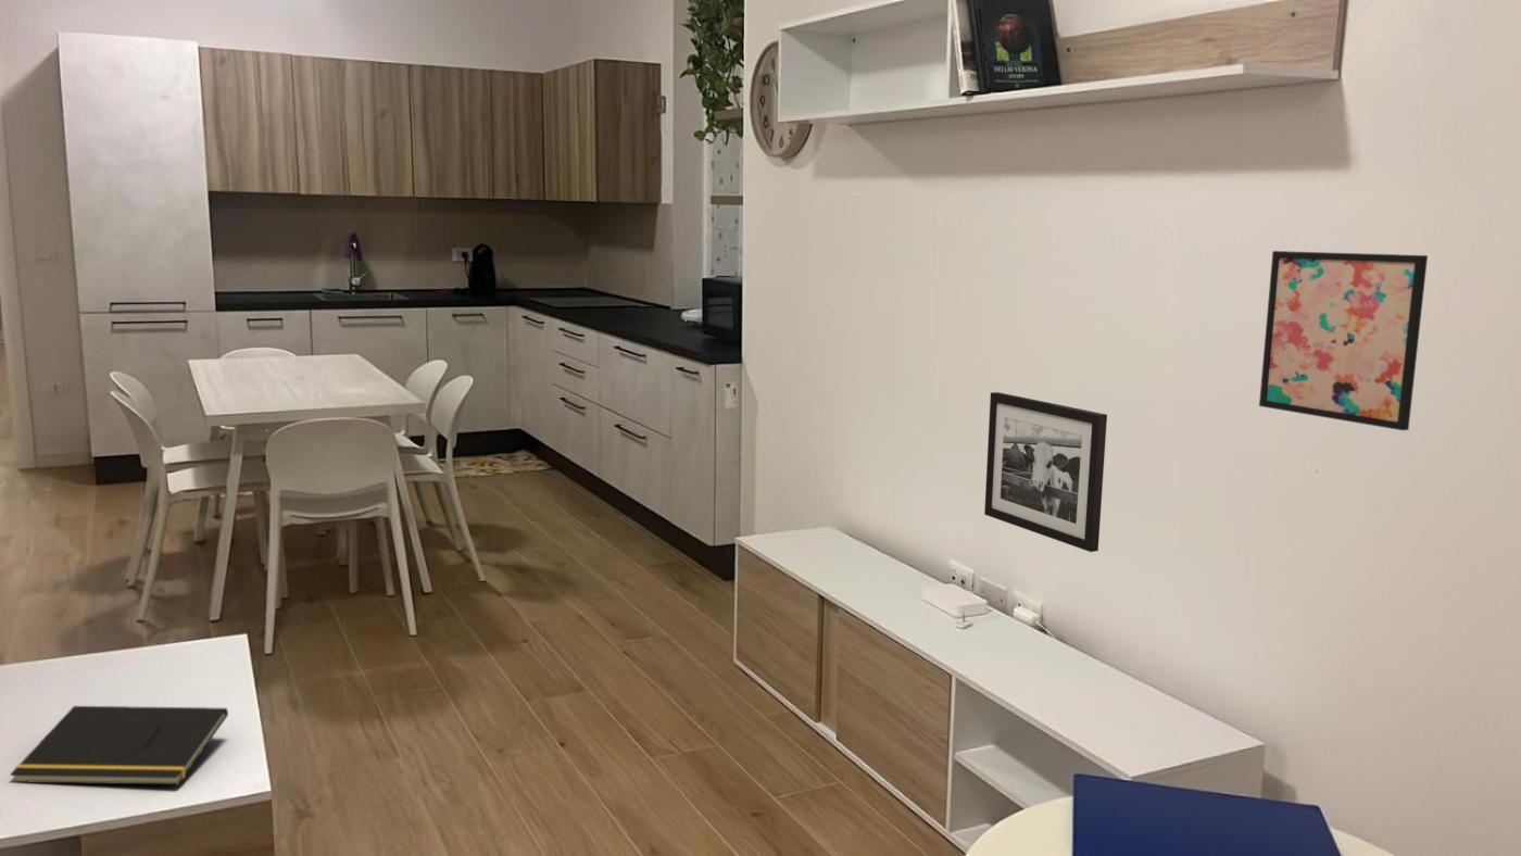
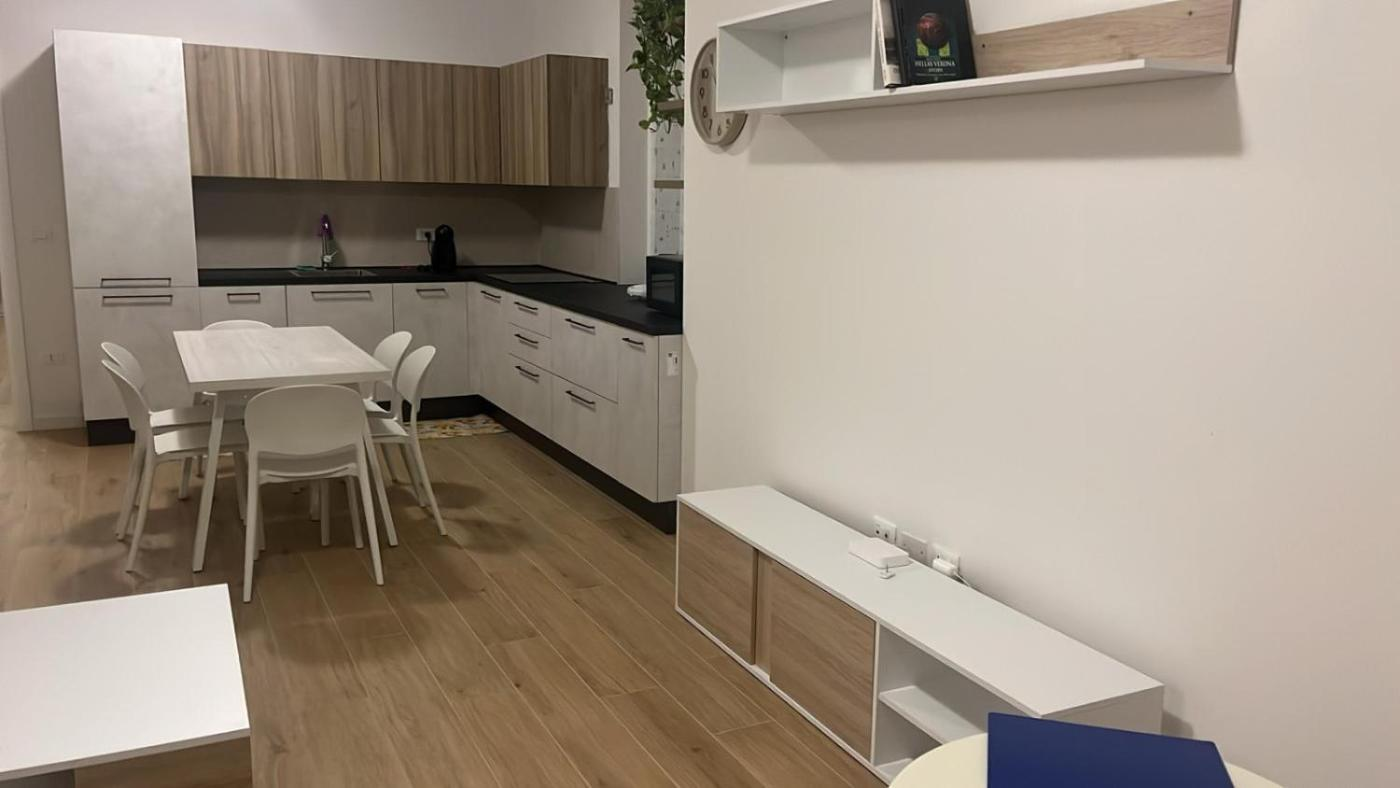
- picture frame [983,391,1108,553]
- wall art [1258,250,1429,431]
- notepad [9,705,229,786]
